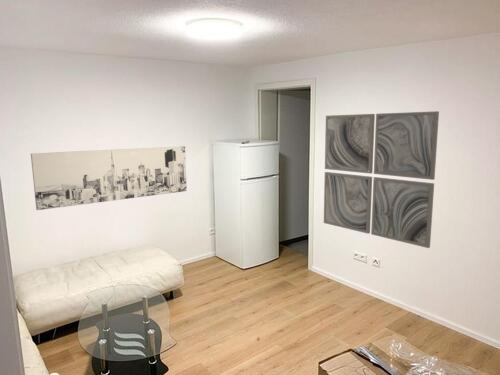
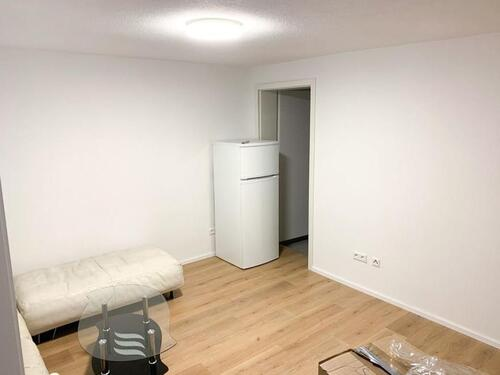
- wall art [30,145,188,211]
- wall art [323,110,440,249]
